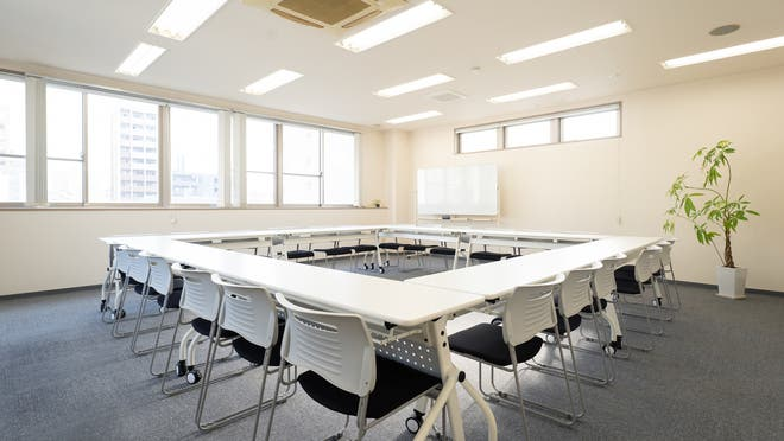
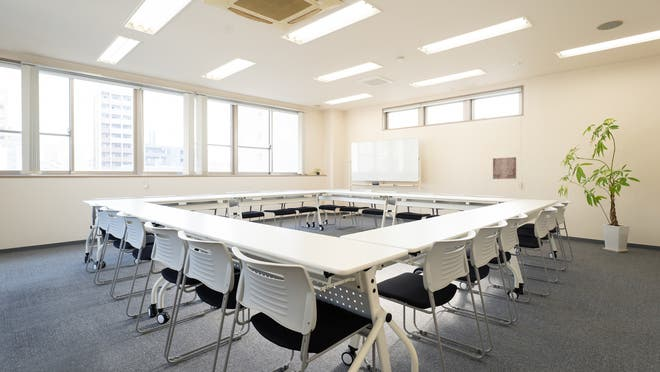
+ wall art [492,156,517,180]
